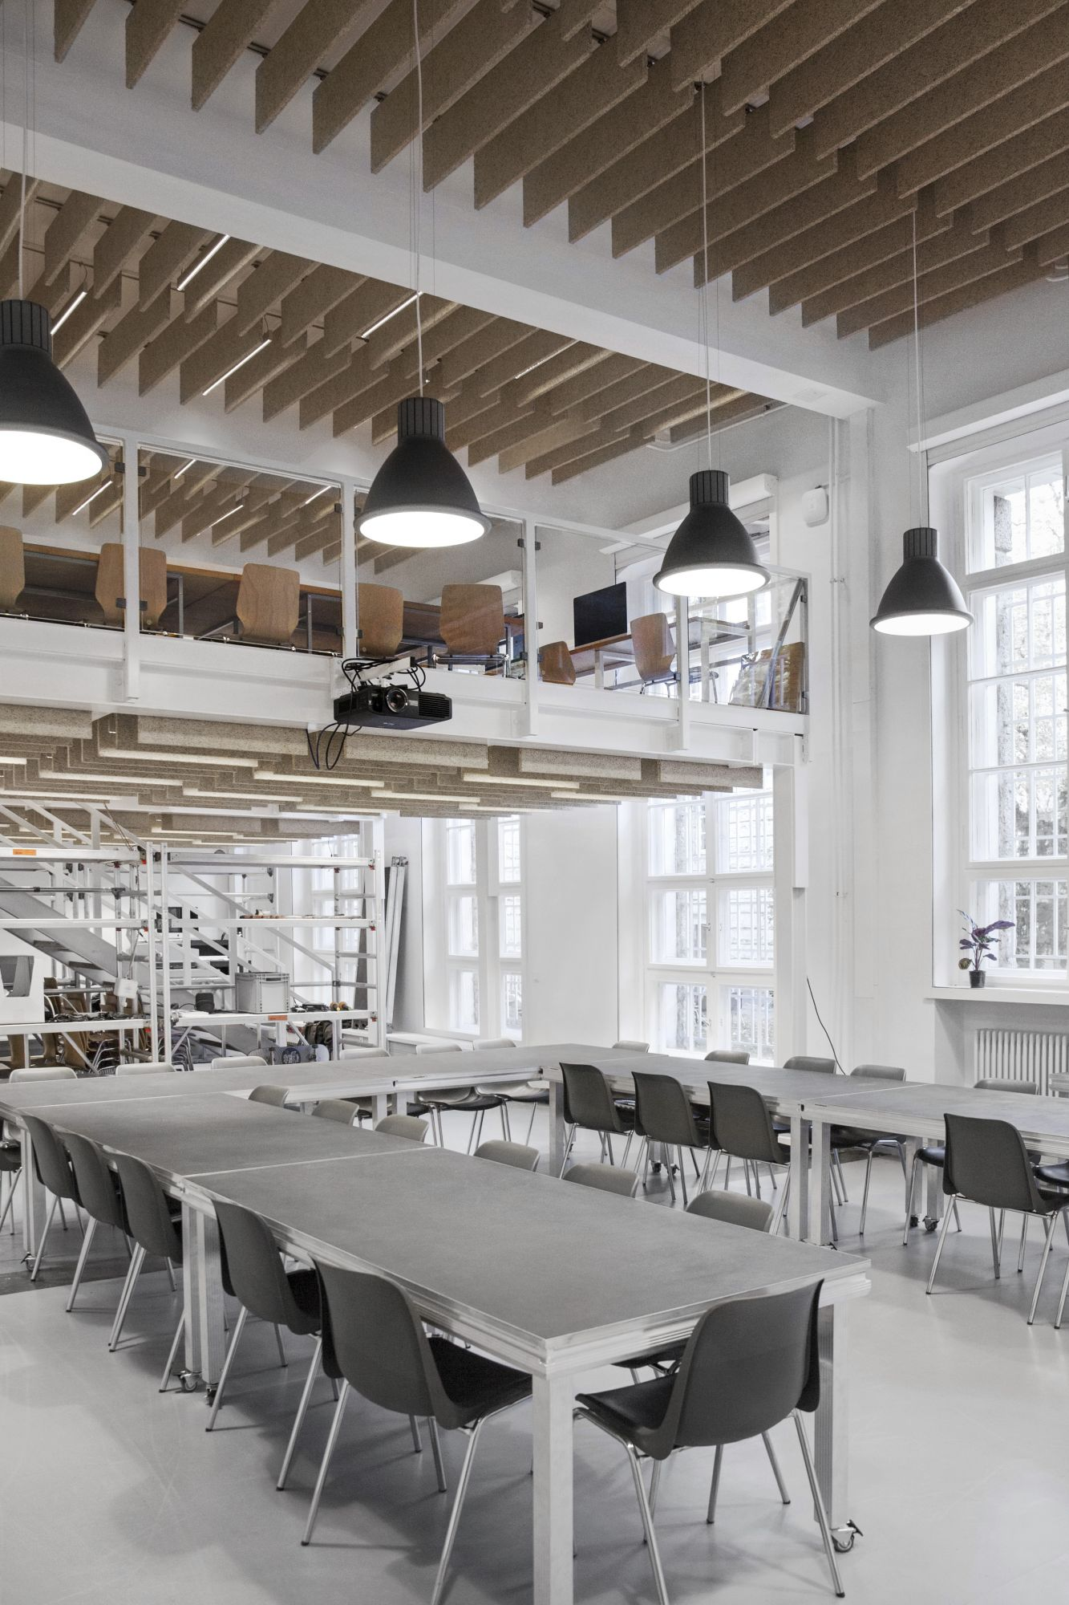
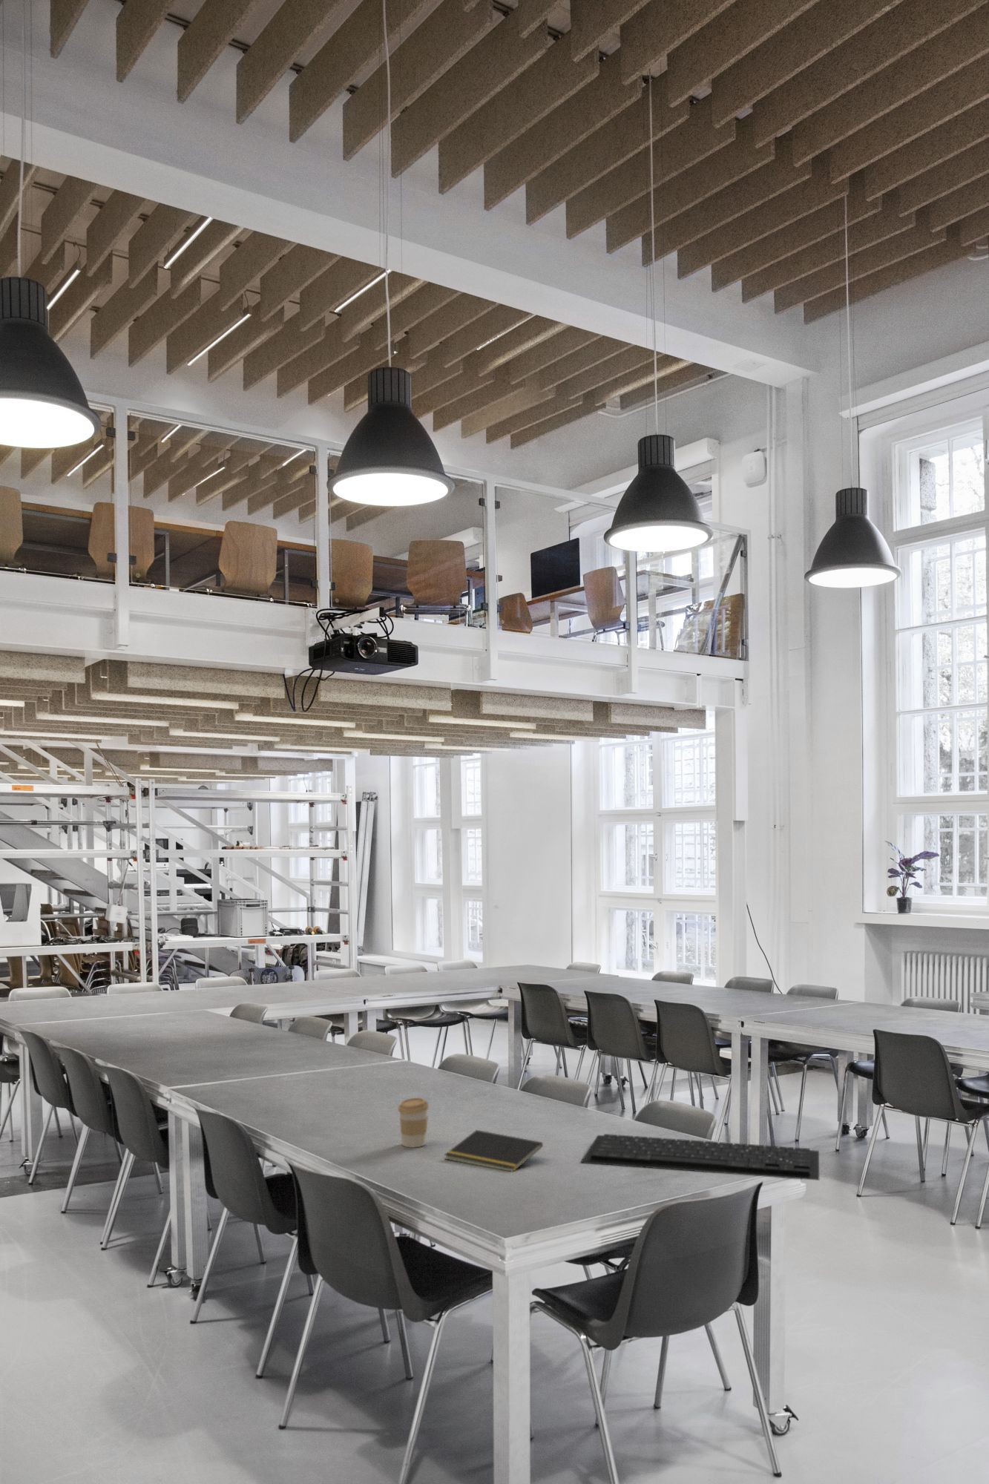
+ coffee cup [397,1098,429,1147]
+ notepad [444,1130,544,1173]
+ keyboard [581,1133,820,1182]
